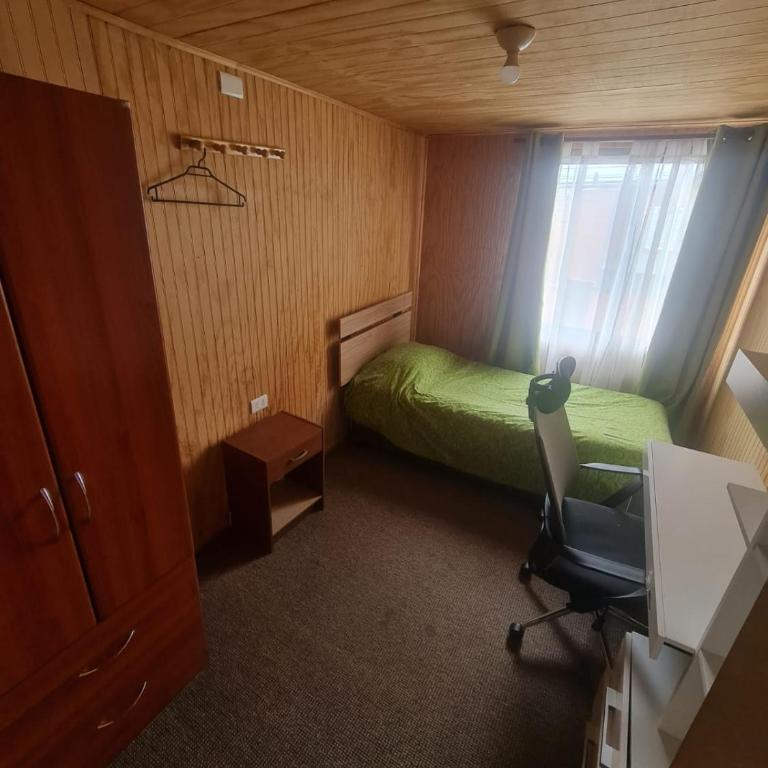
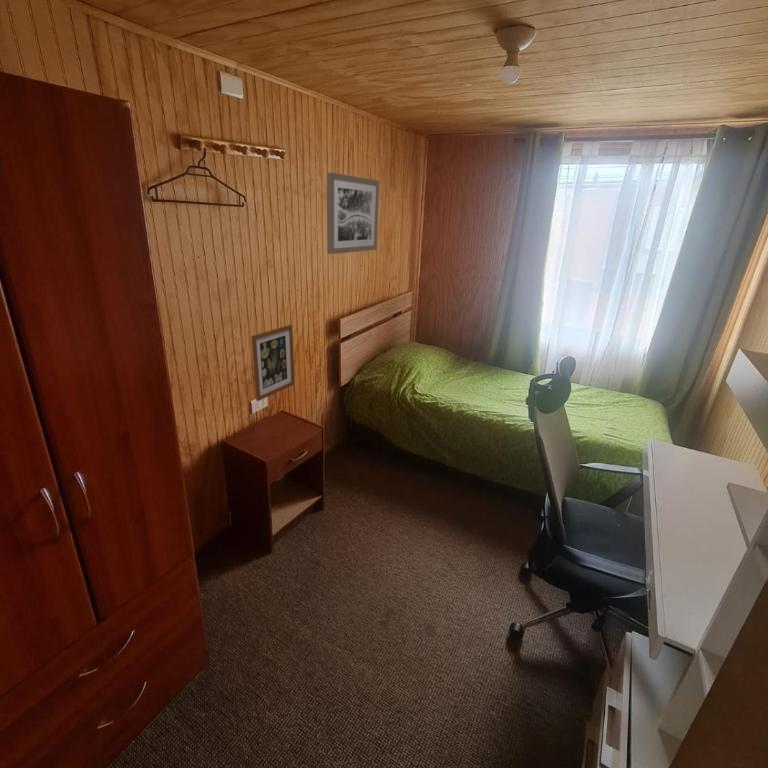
+ wall art [250,324,296,402]
+ wall art [326,172,380,255]
